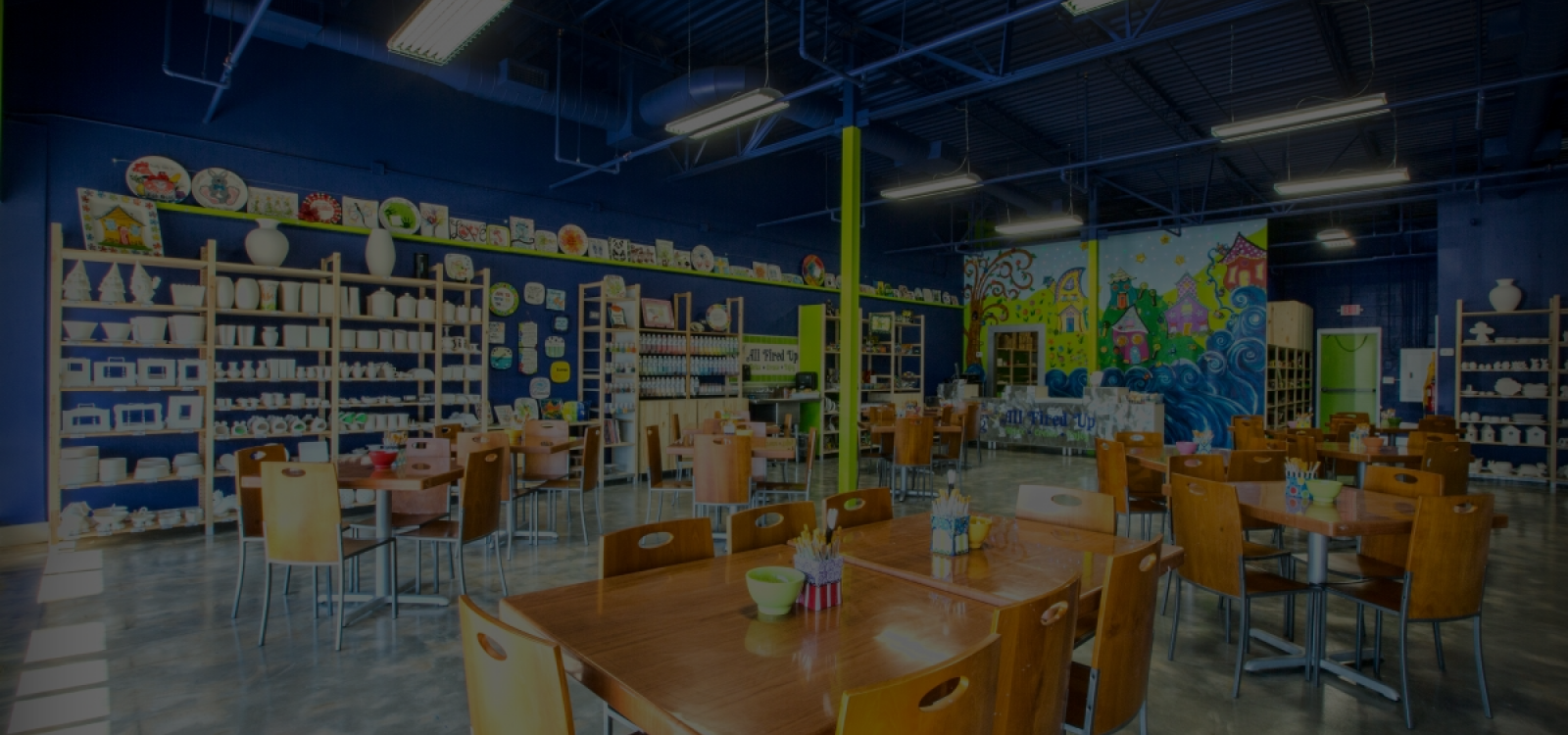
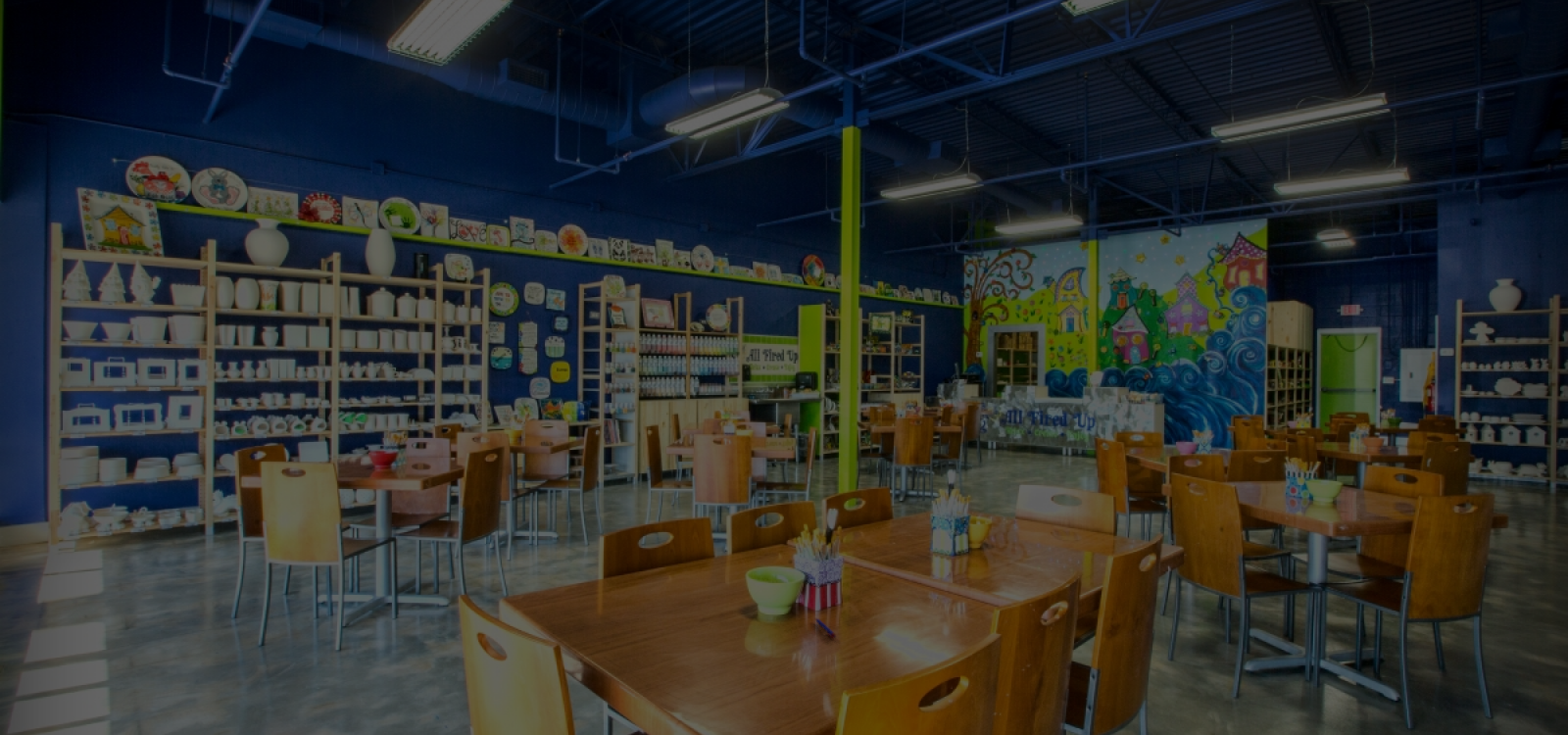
+ pen [814,617,837,639]
